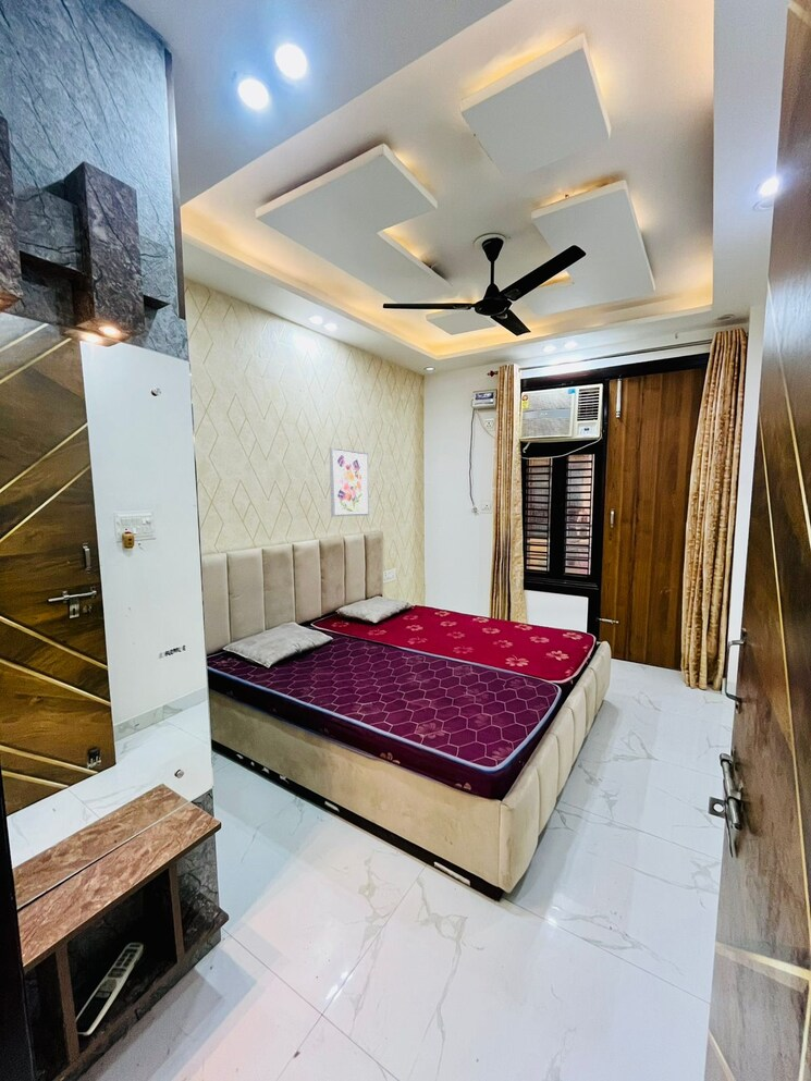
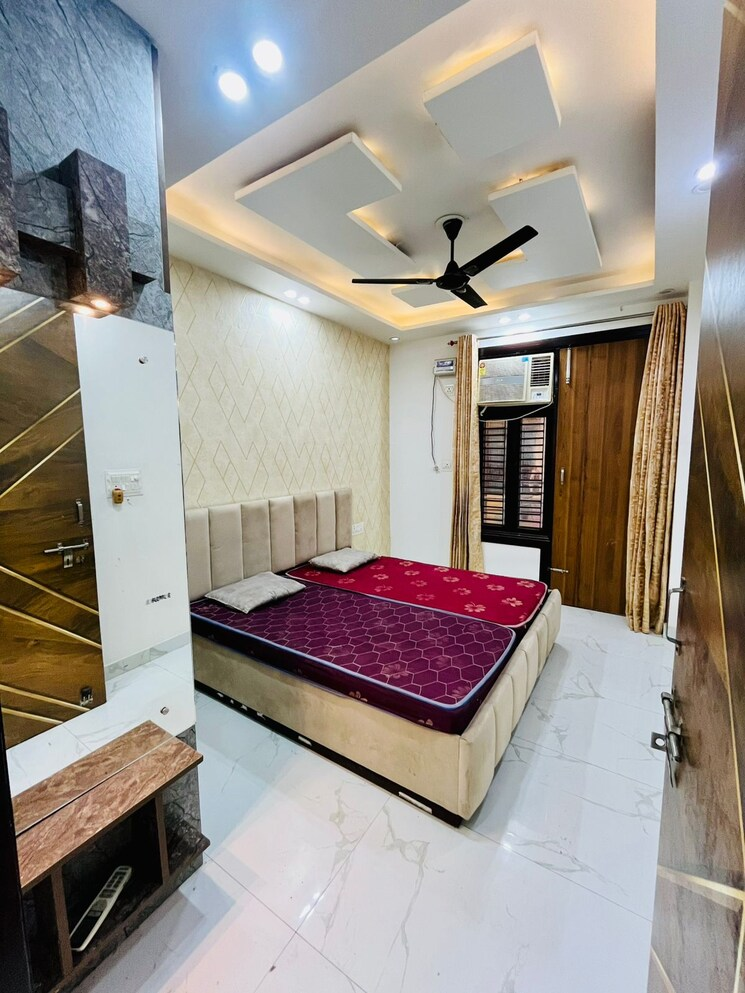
- wall art [329,446,370,518]
